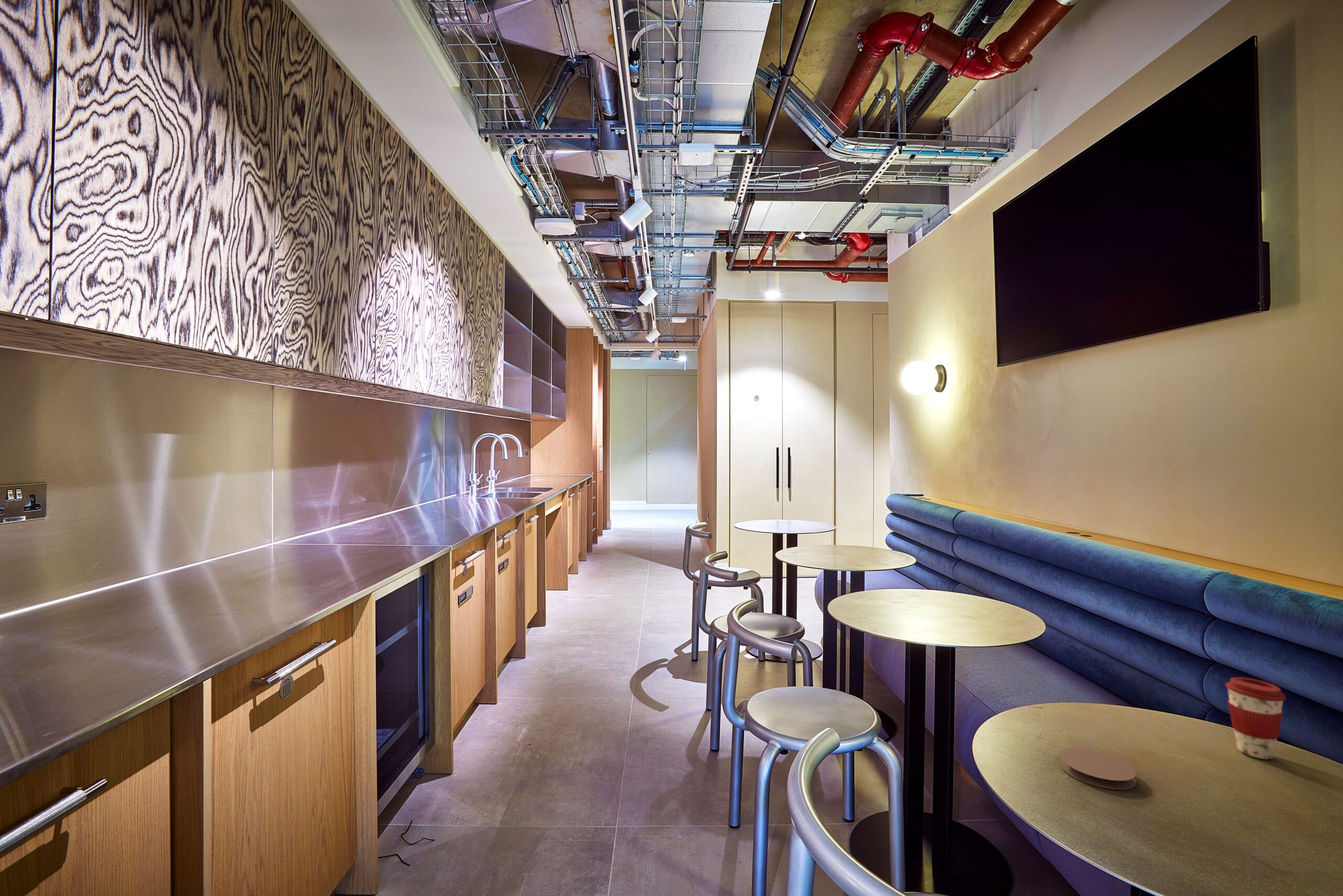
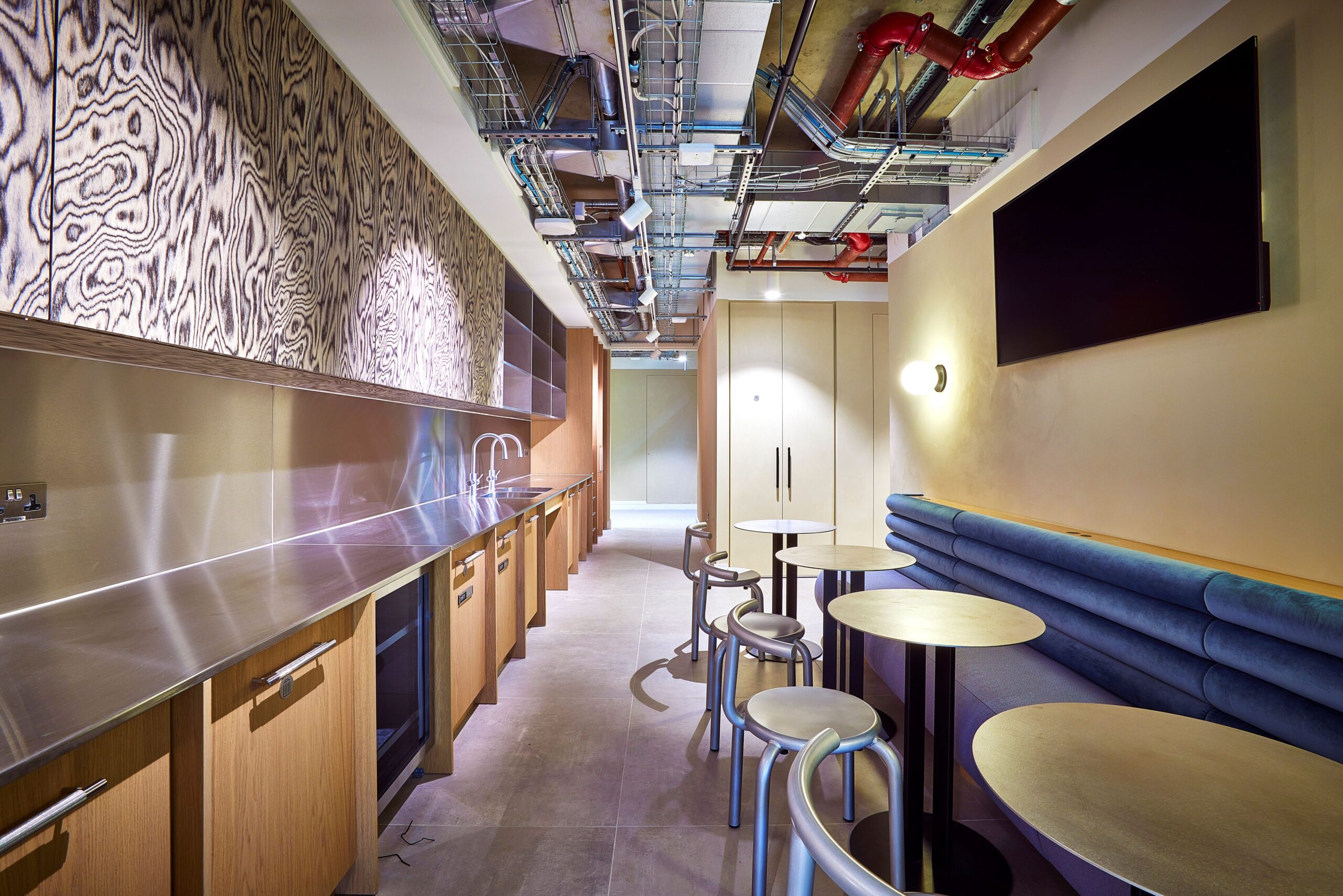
- coffee cup [1225,677,1286,760]
- coaster [1059,747,1137,790]
